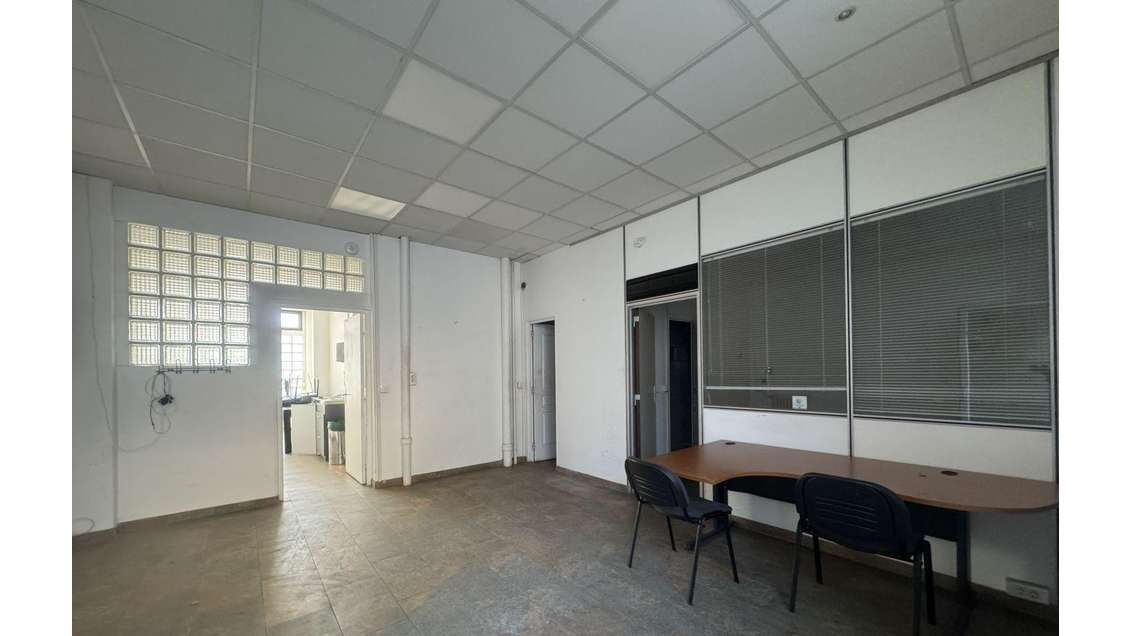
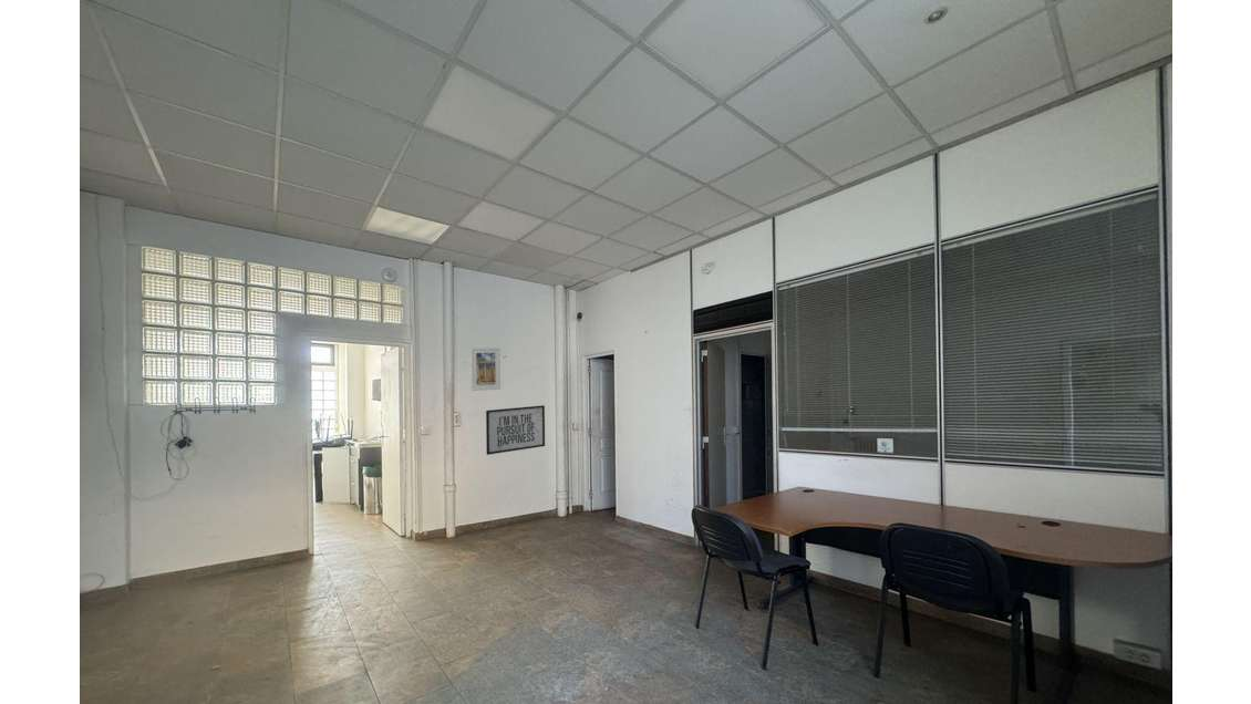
+ mirror [485,404,546,456]
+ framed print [469,346,502,392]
